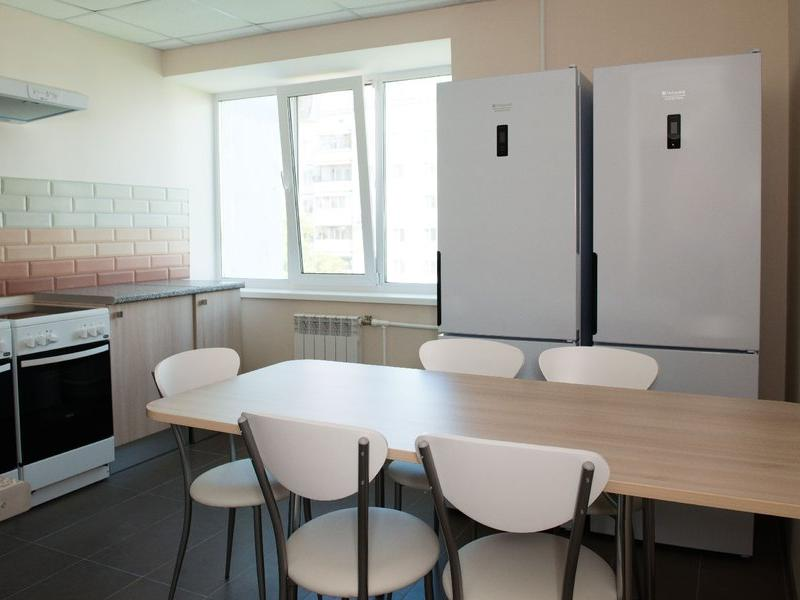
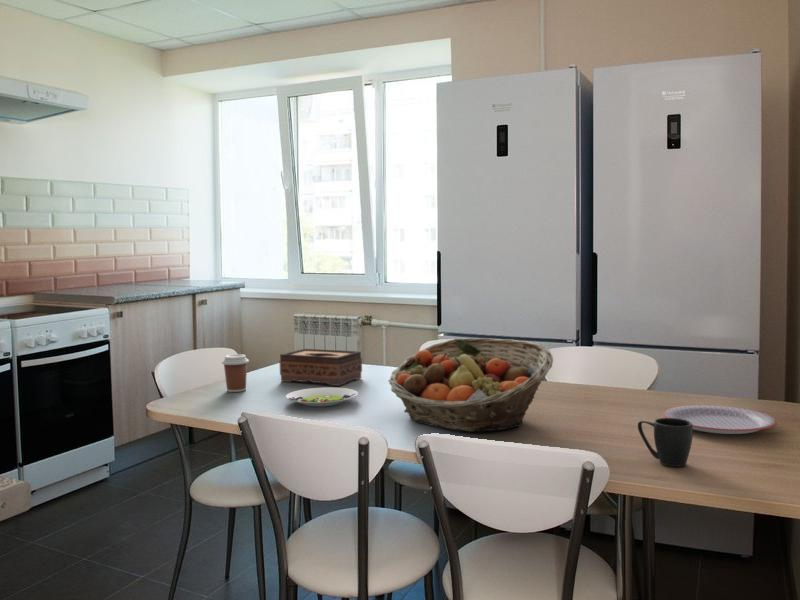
+ tissue box [278,348,363,387]
+ coffee cup [221,353,250,393]
+ plate [663,404,778,435]
+ salad plate [285,386,359,407]
+ fruit basket [388,337,554,433]
+ mug [637,417,694,468]
